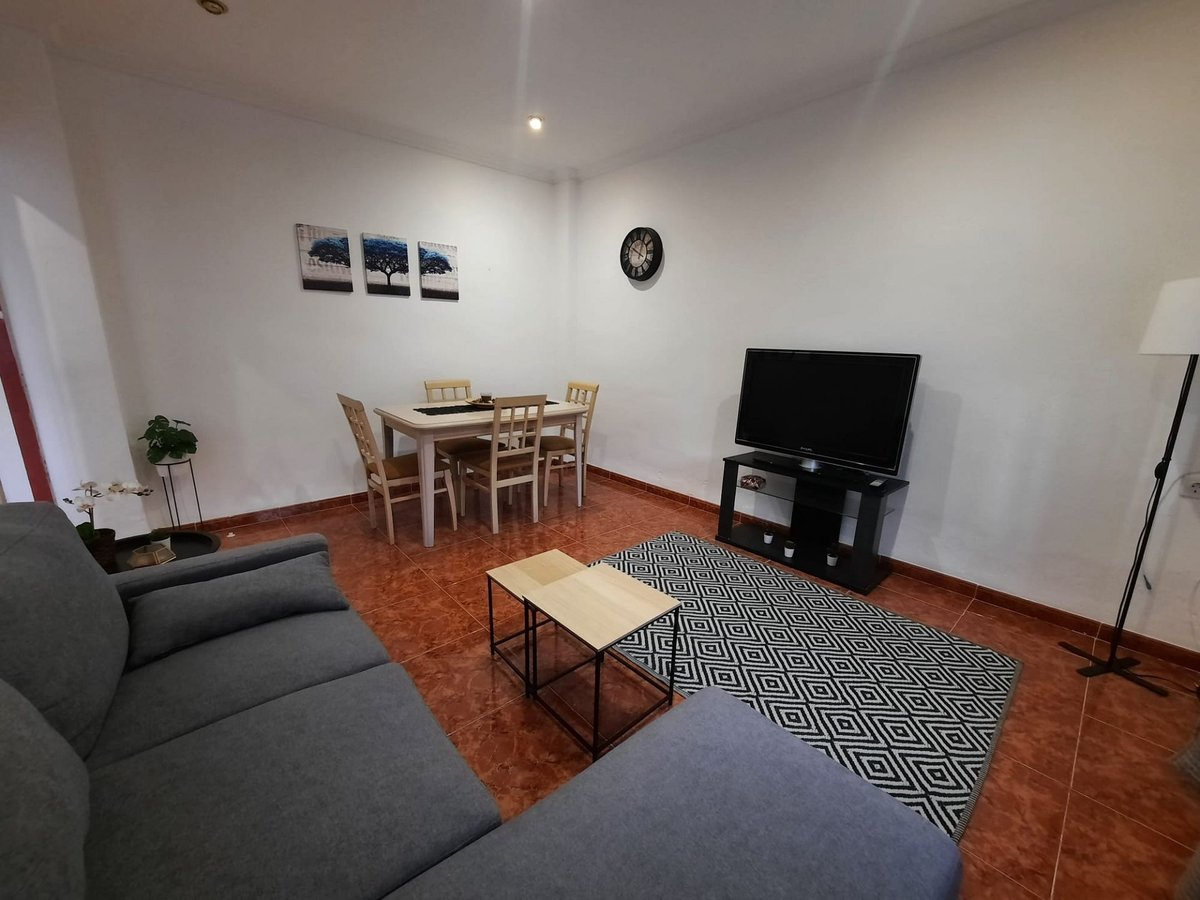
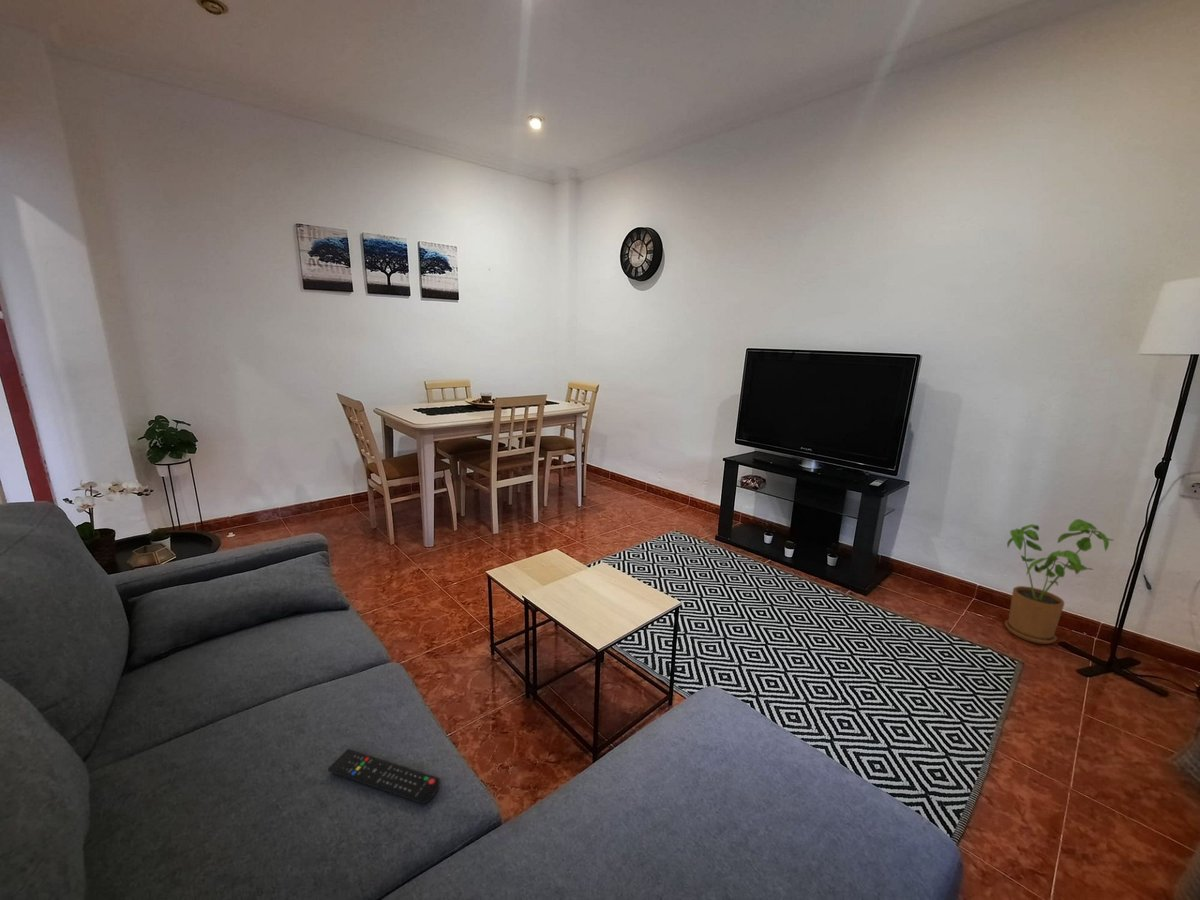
+ house plant [1004,518,1115,645]
+ remote control [327,748,441,805]
